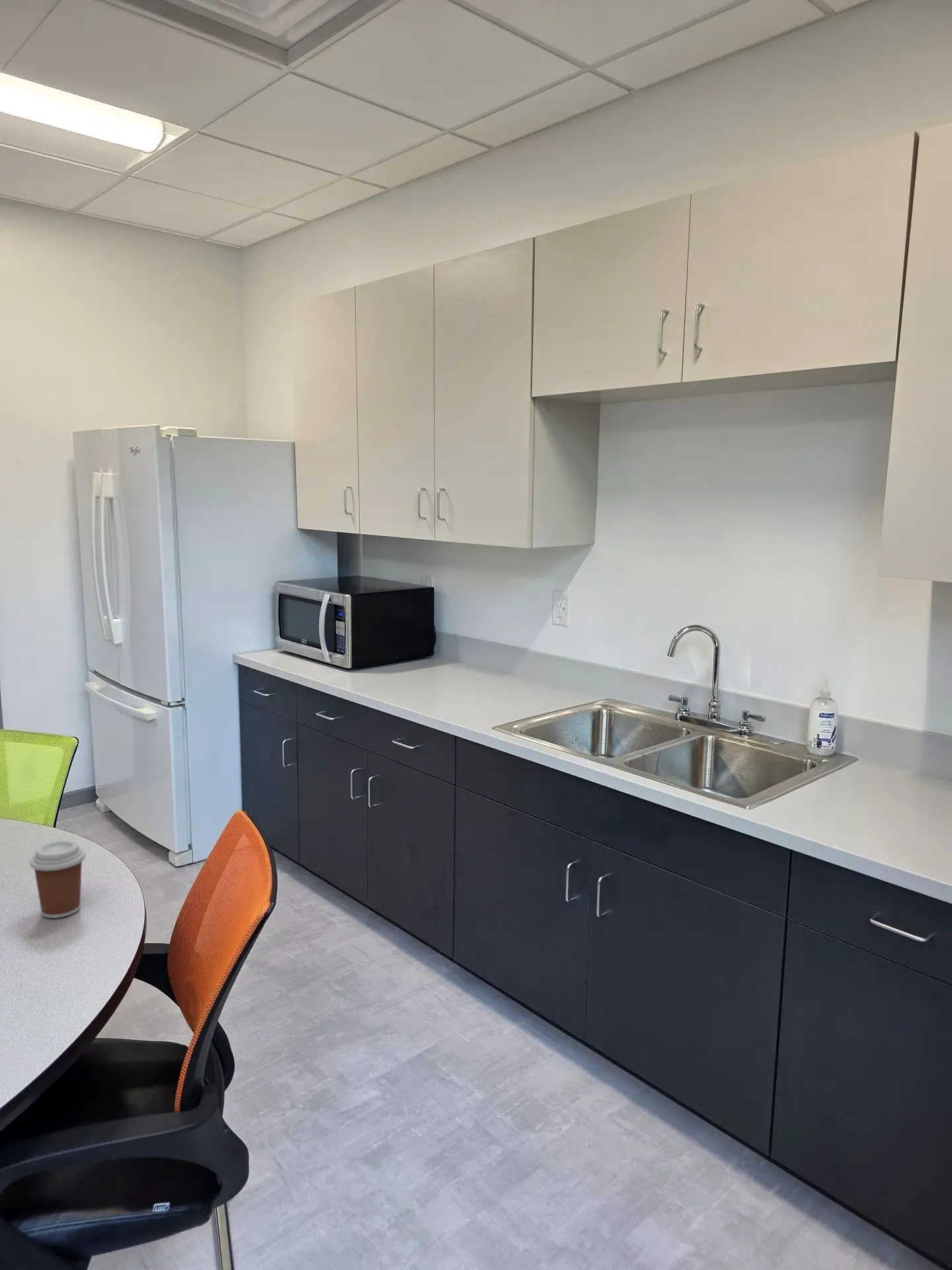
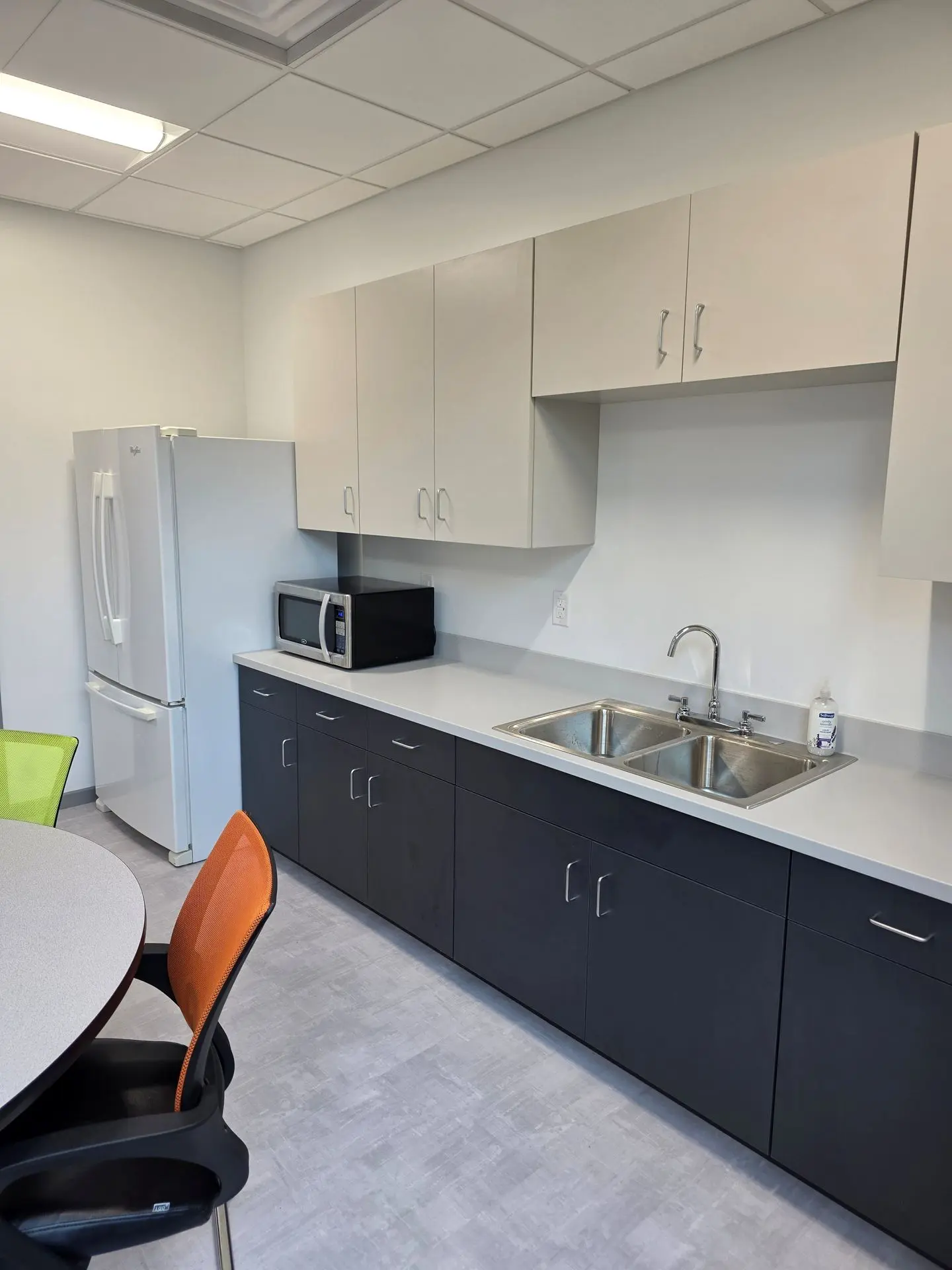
- coffee cup [28,839,87,919]
